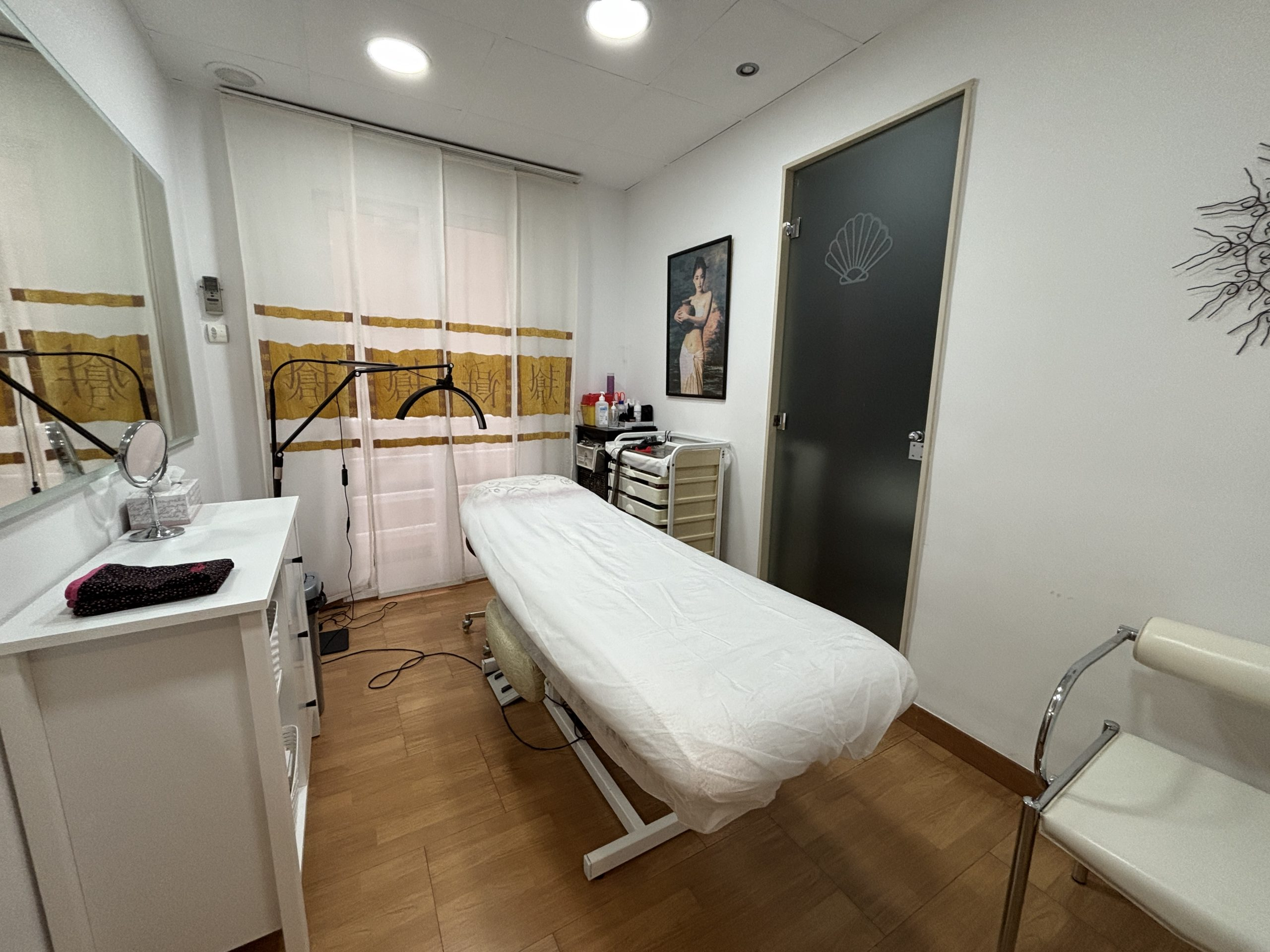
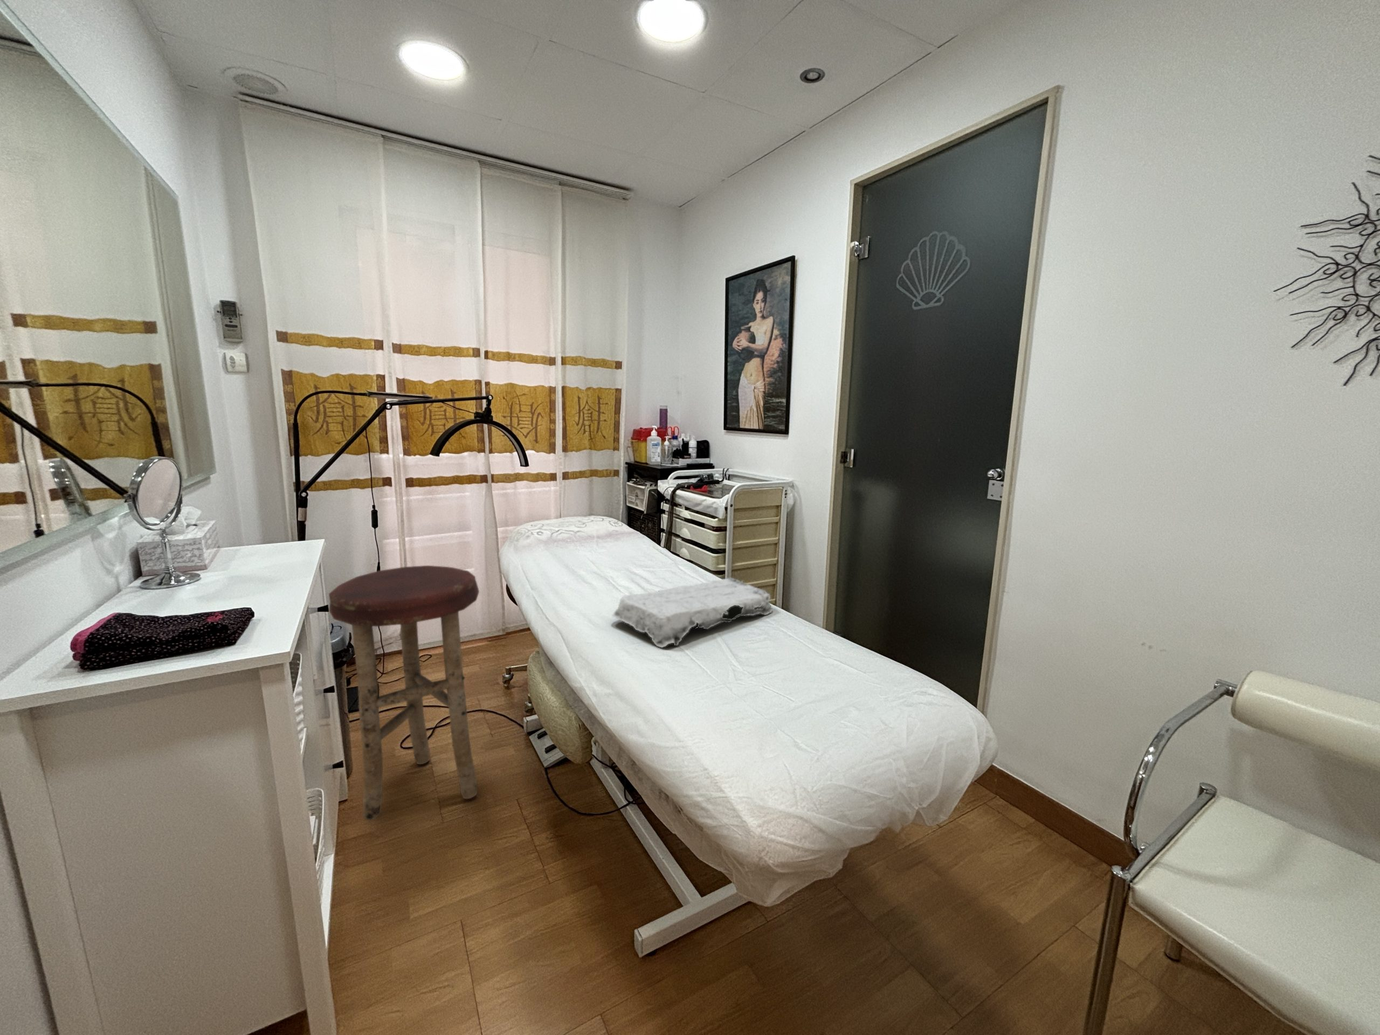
+ stool [328,565,480,821]
+ stone plaque [612,573,773,648]
